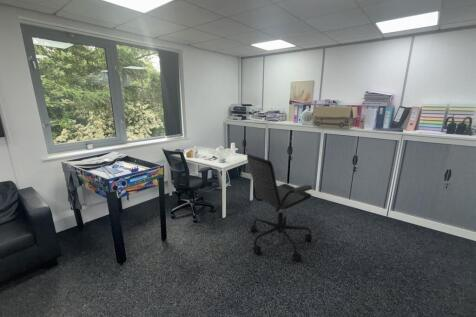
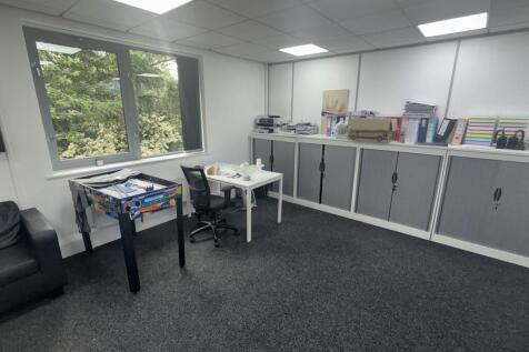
- office chair [246,153,313,262]
